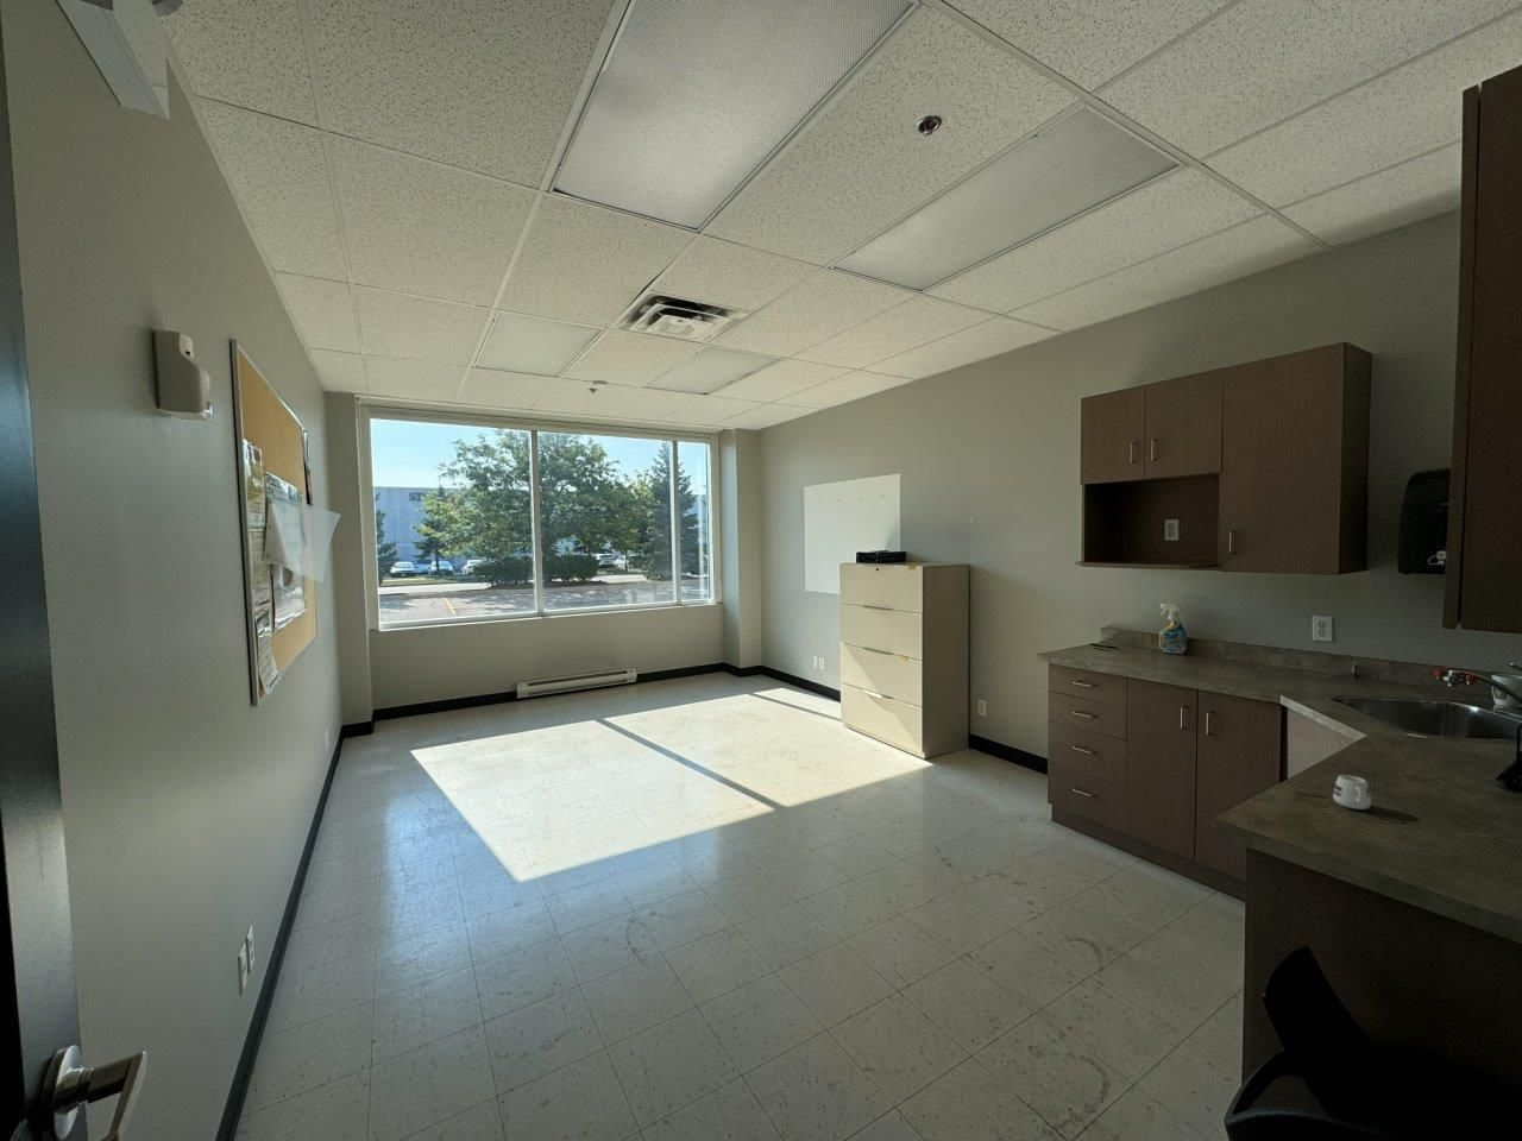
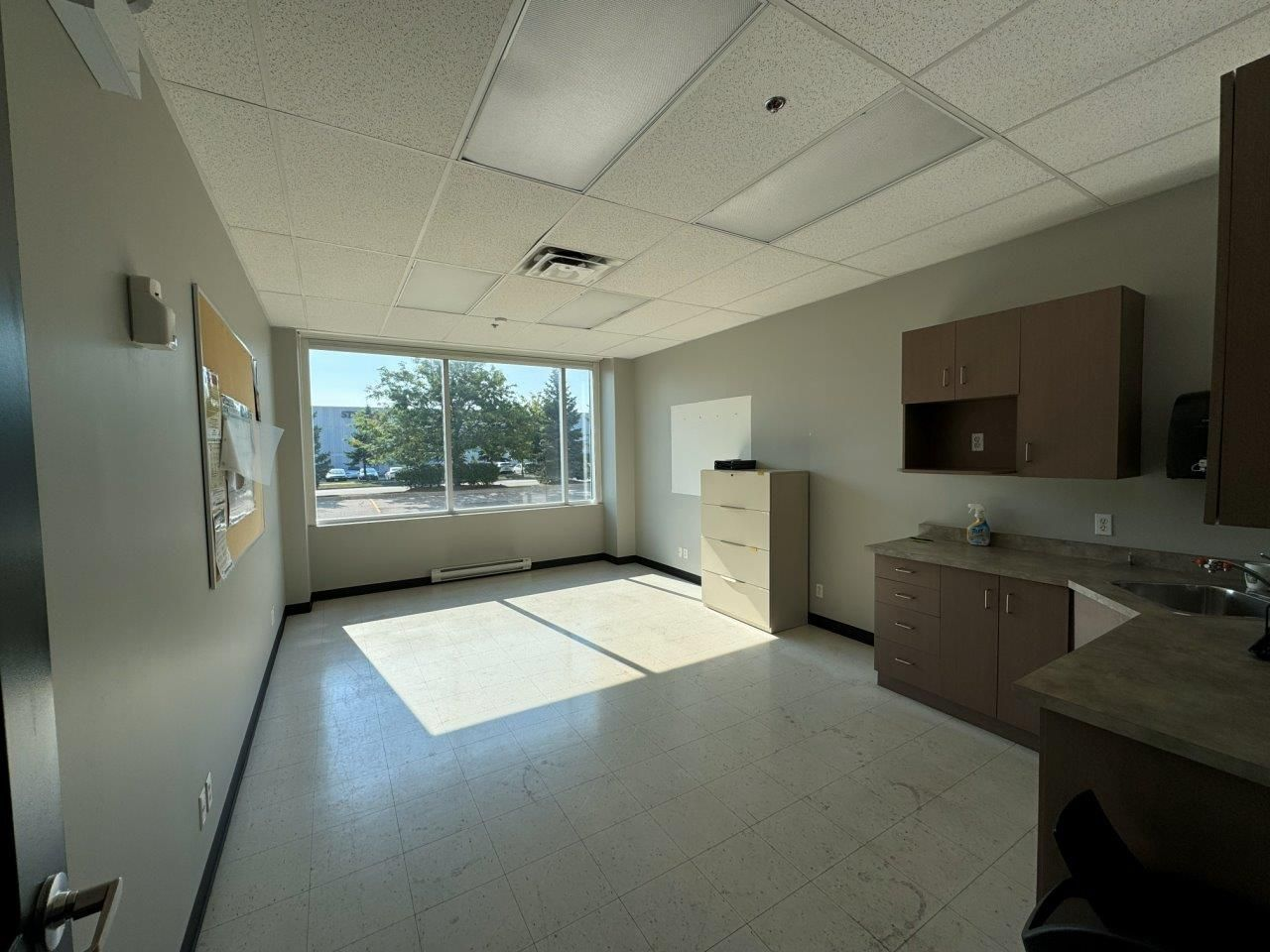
- mug [1294,774,1372,810]
